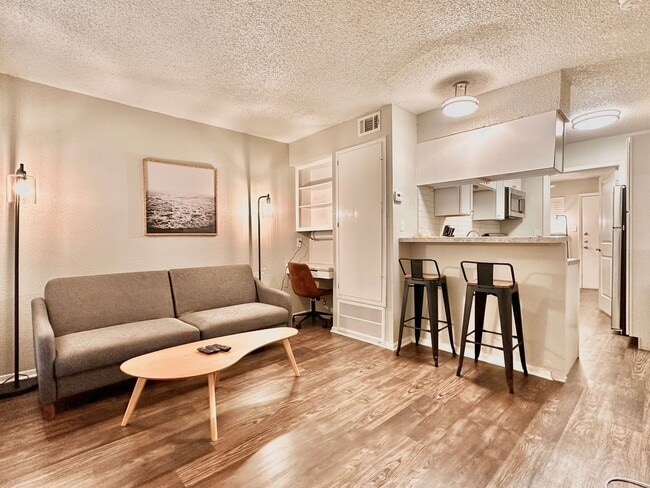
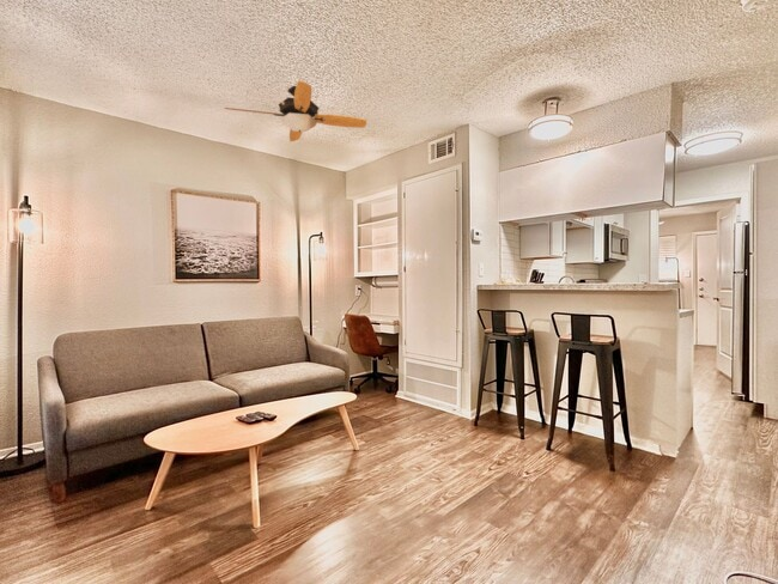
+ ceiling fan [223,79,367,142]
